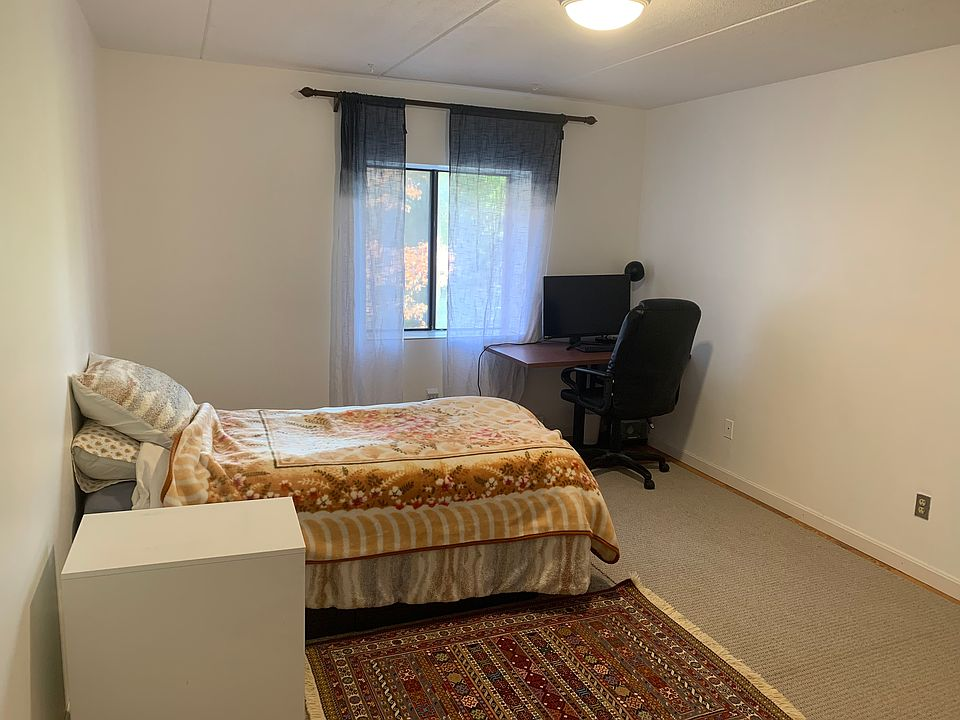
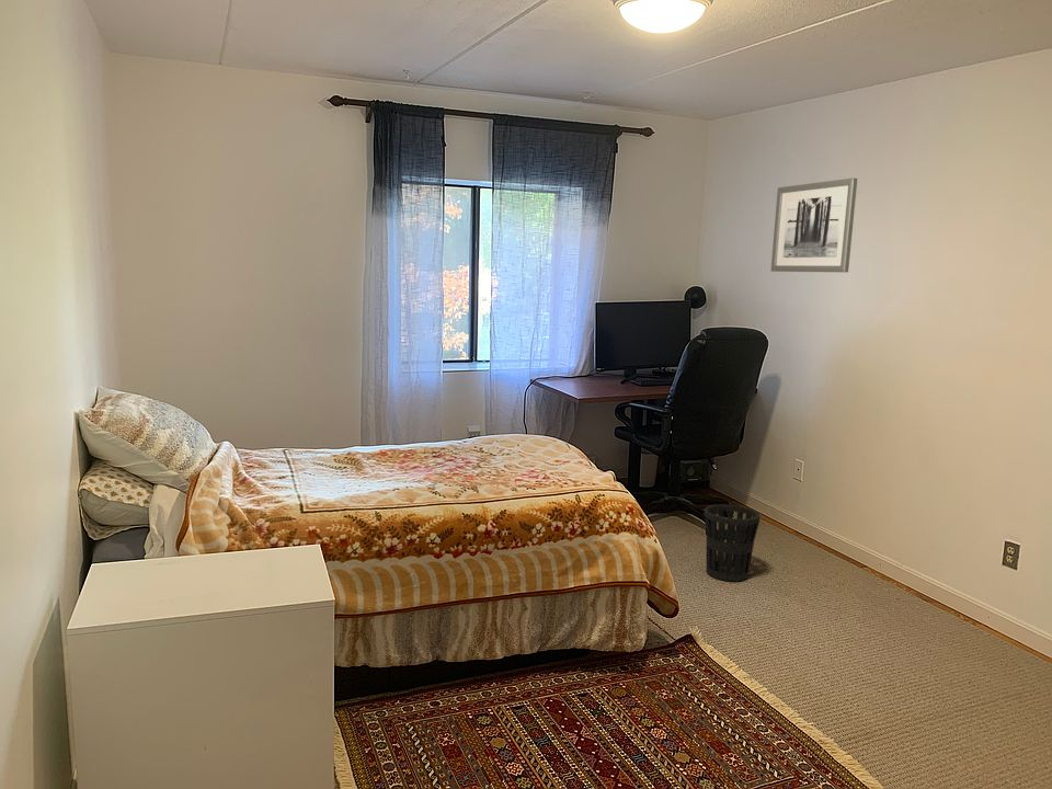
+ wastebasket [704,503,762,582]
+ wall art [770,176,858,273]
